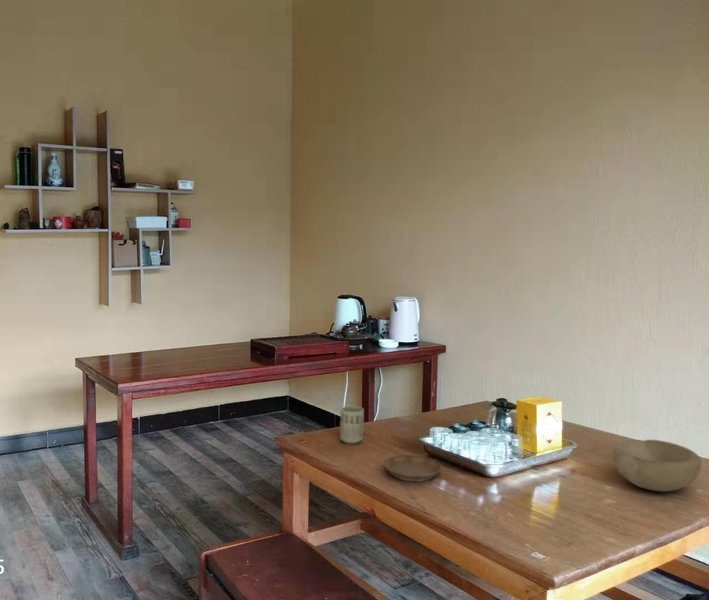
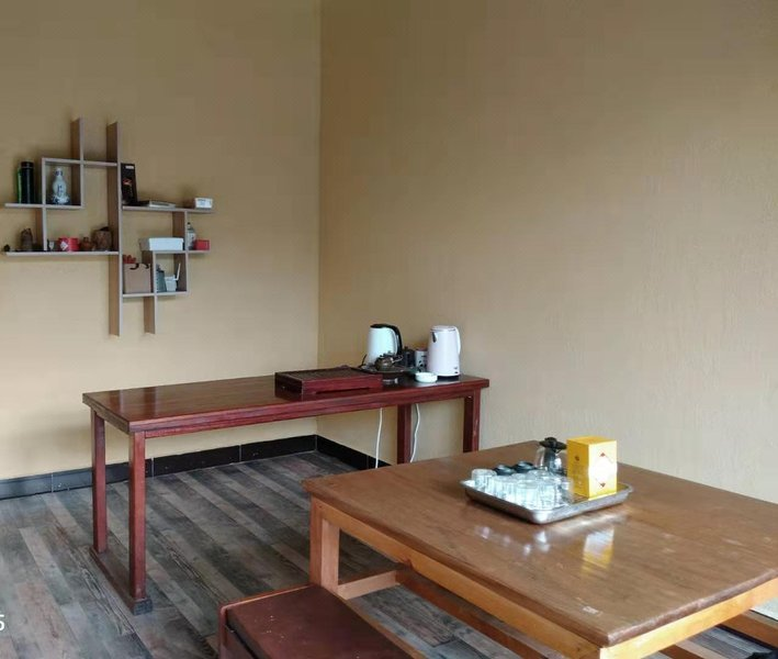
- saucer [384,454,442,483]
- cup [339,405,365,445]
- bowl [611,439,702,492]
